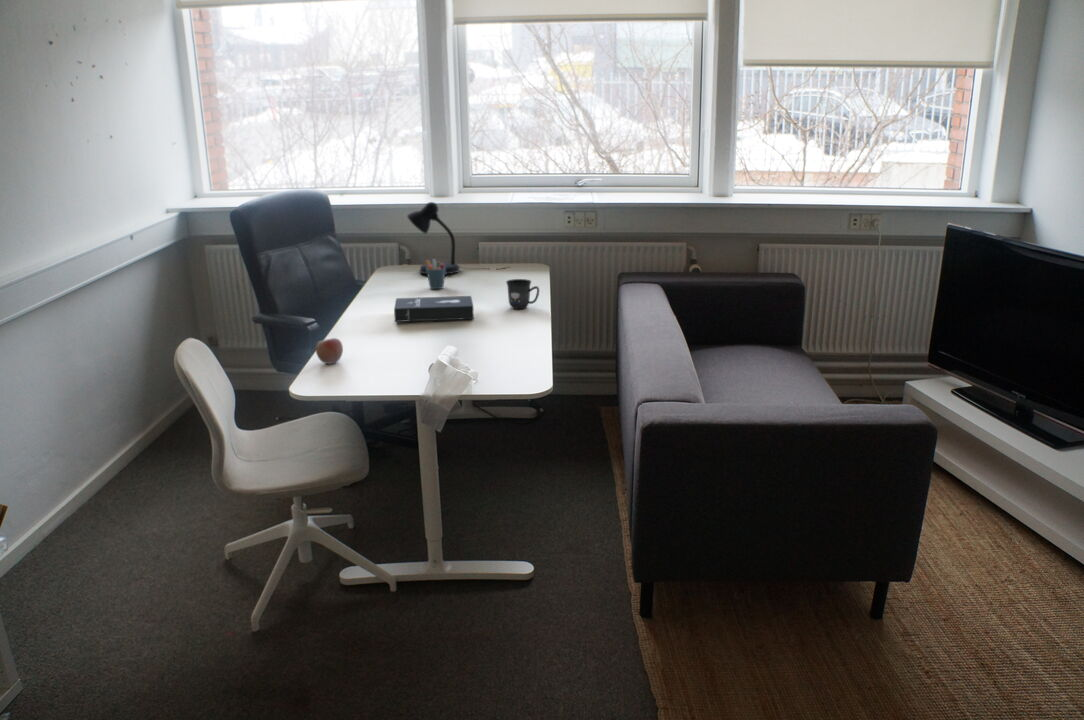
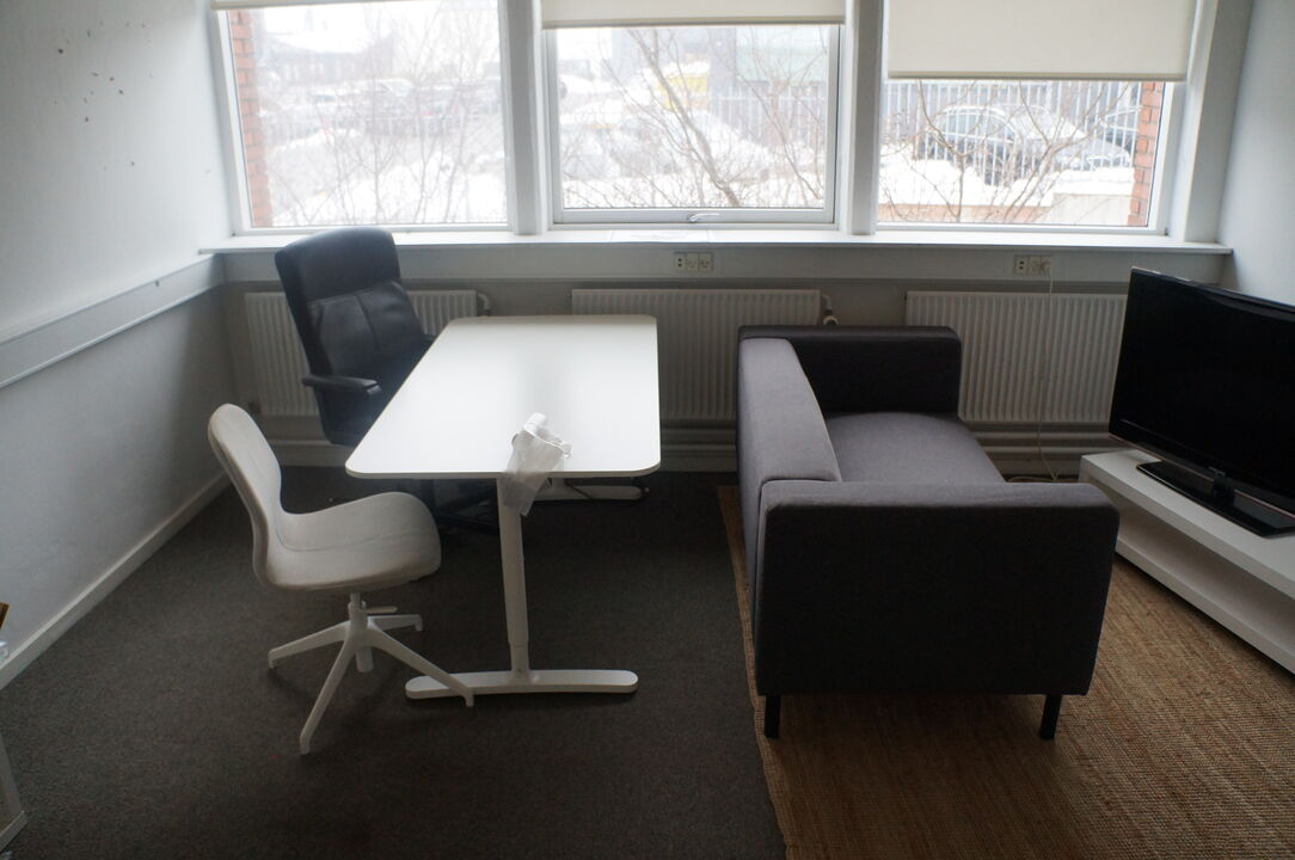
- booklet [393,295,475,323]
- pen holder [425,258,446,290]
- desk lamp [406,201,510,275]
- apple [315,337,344,365]
- mug [505,278,540,310]
